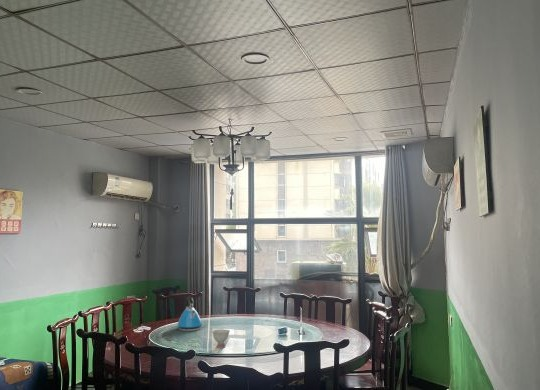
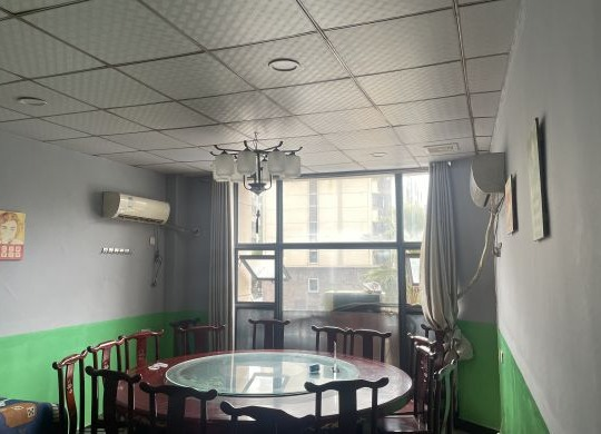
- teacup [211,328,231,349]
- kettle [176,296,203,332]
